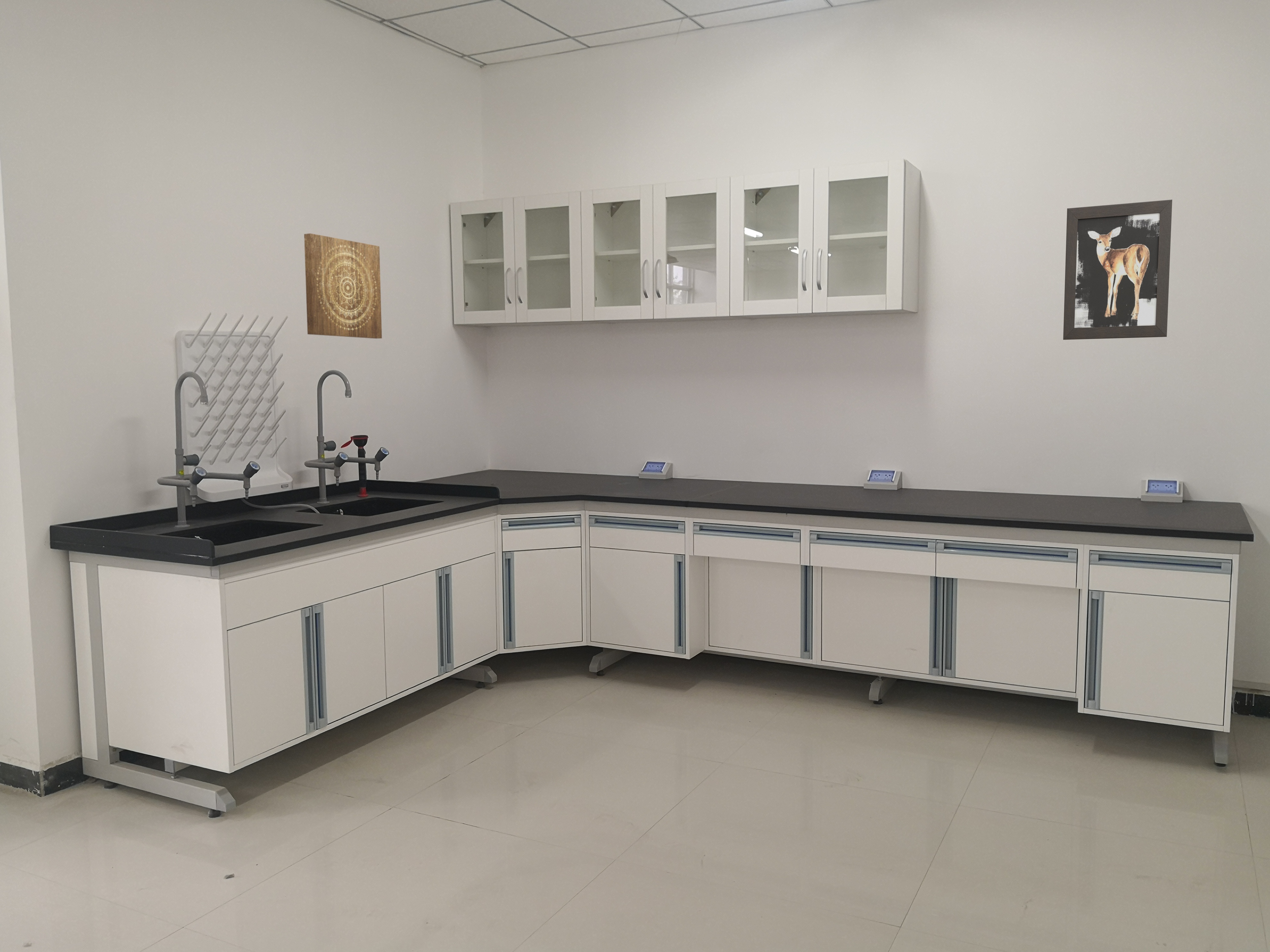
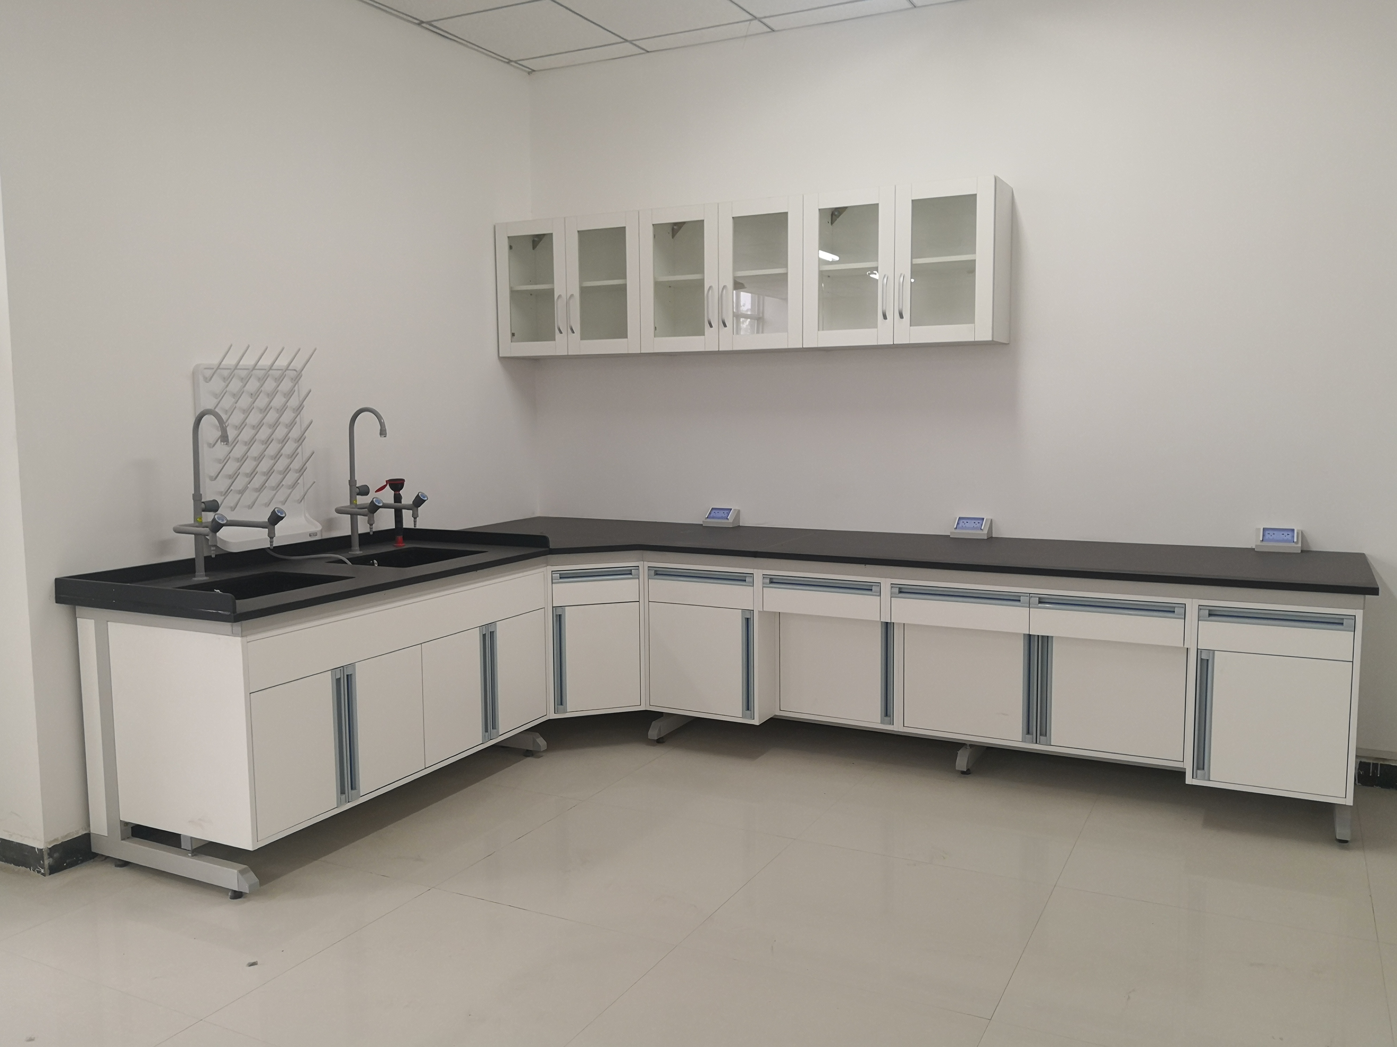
- wall art [1063,199,1173,340]
- wall art [304,233,382,339]
